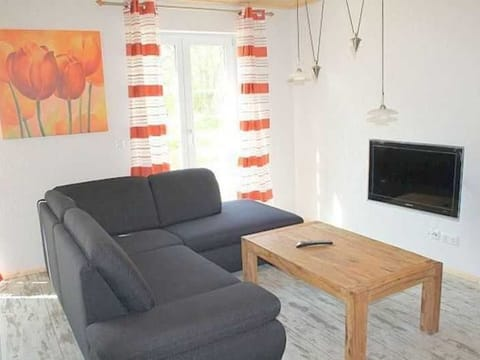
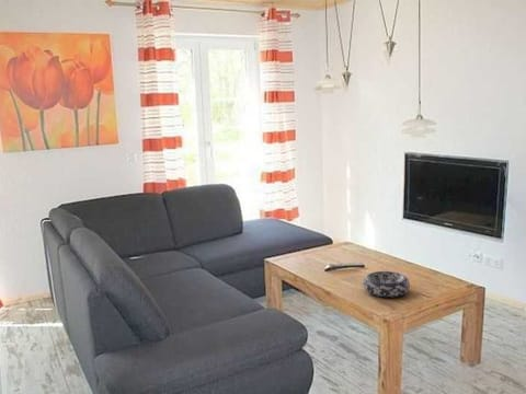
+ decorative bowl [363,270,411,298]
